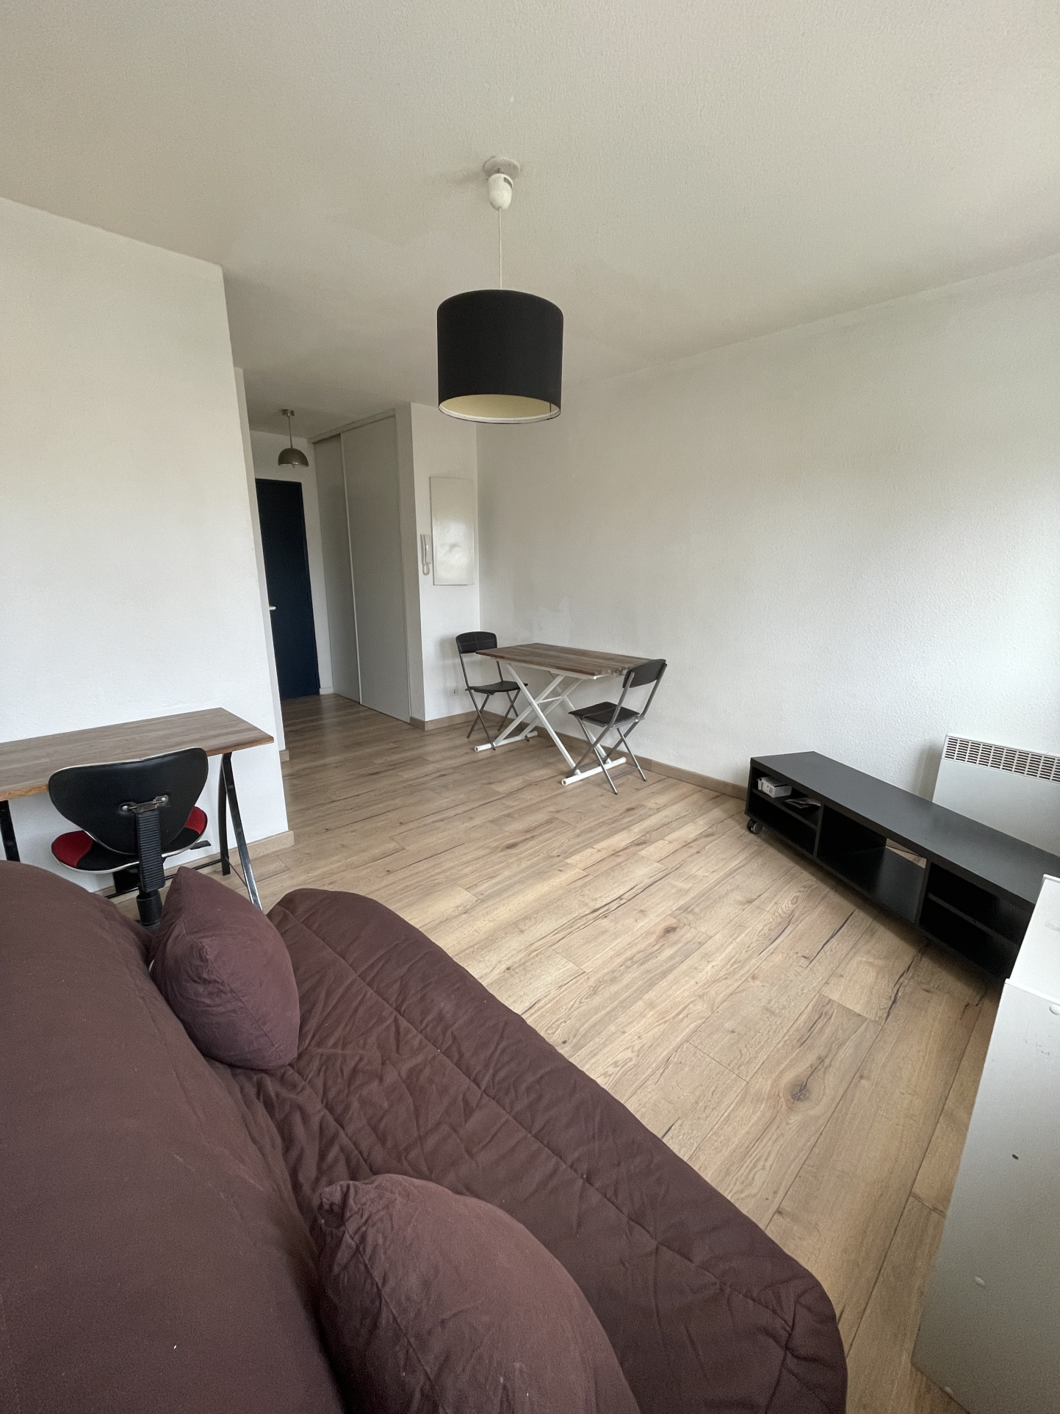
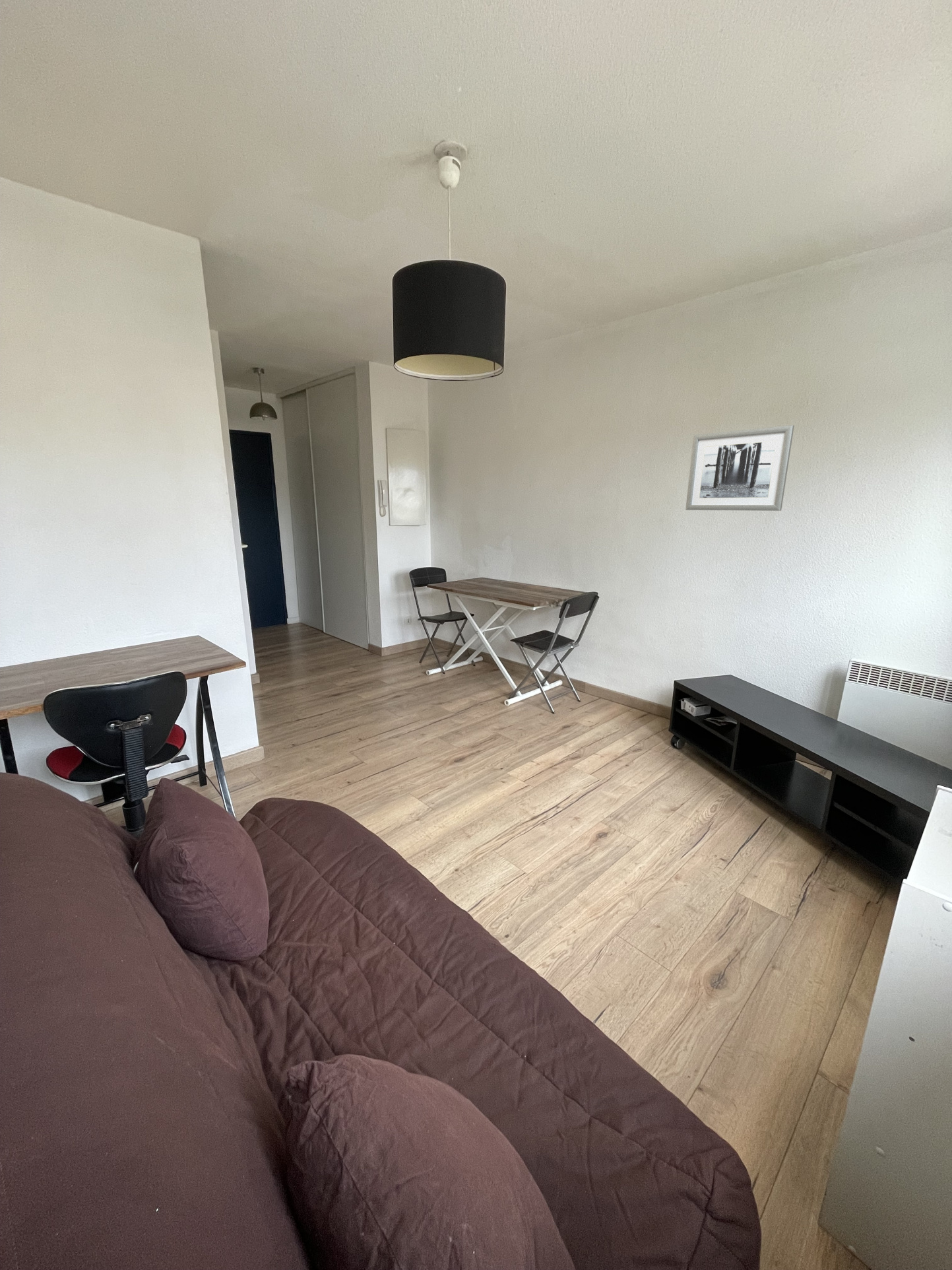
+ wall art [685,424,795,512]
